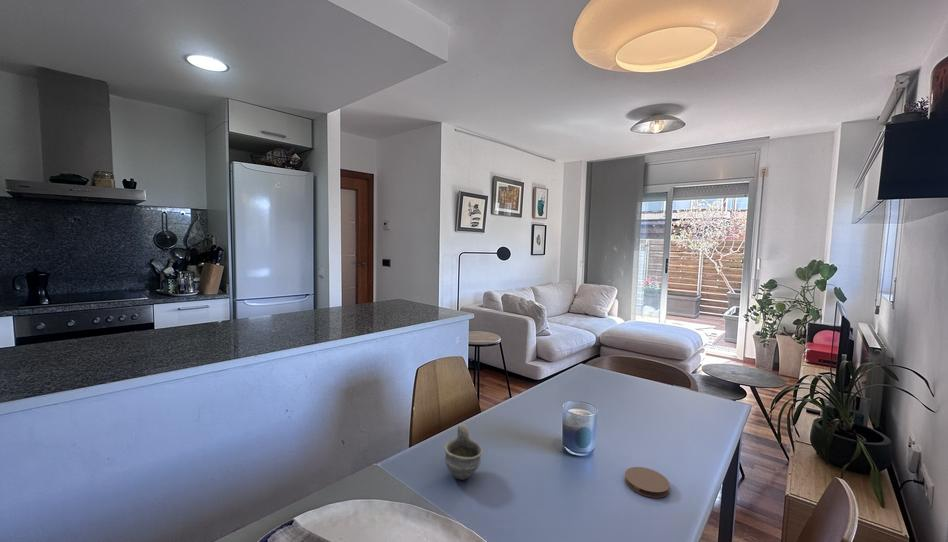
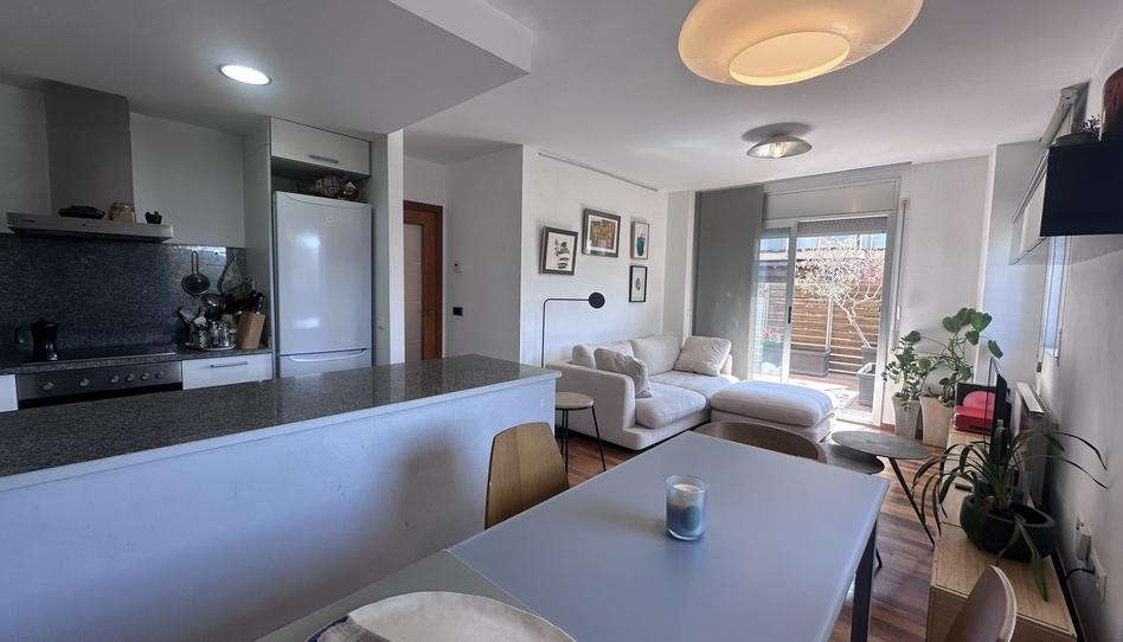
- cup [444,423,484,481]
- coaster [624,466,671,499]
